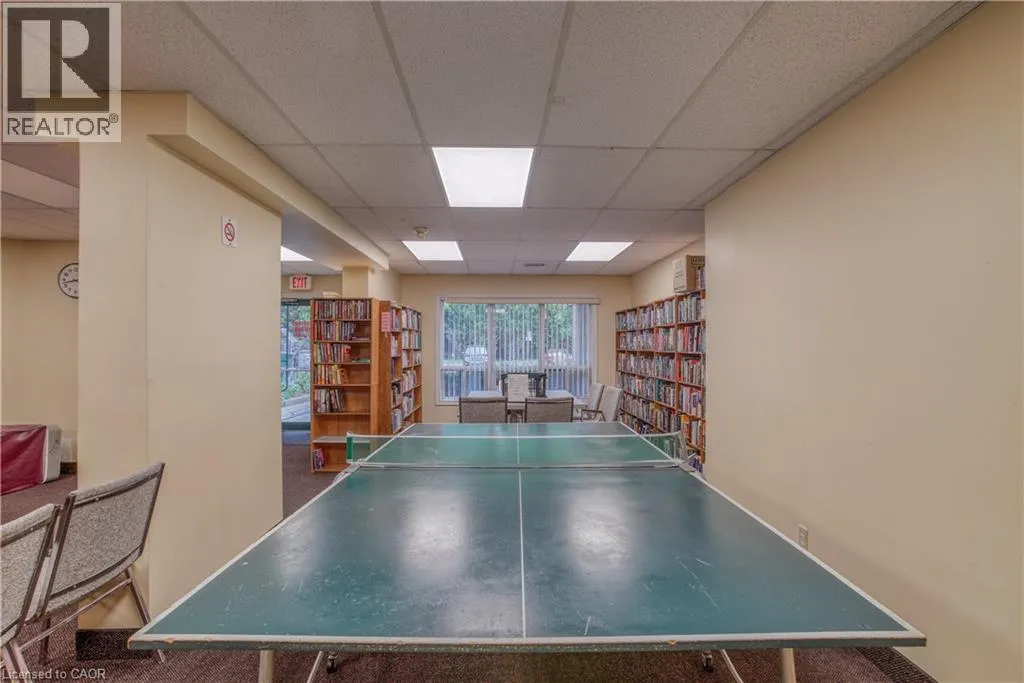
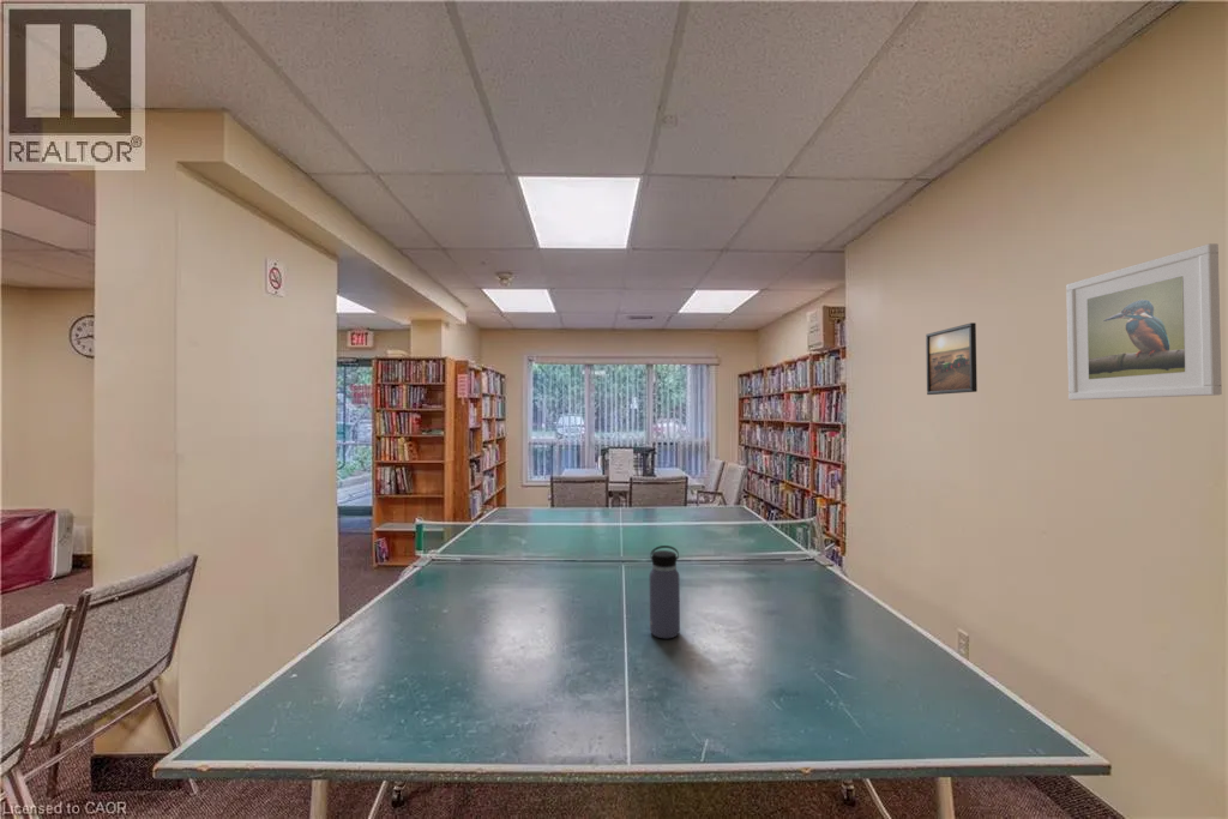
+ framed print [1065,242,1223,402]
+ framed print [925,321,979,396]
+ water bottle [649,544,681,639]
